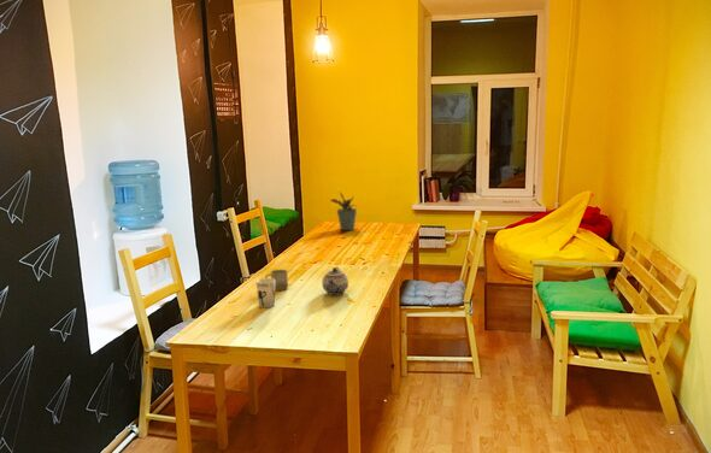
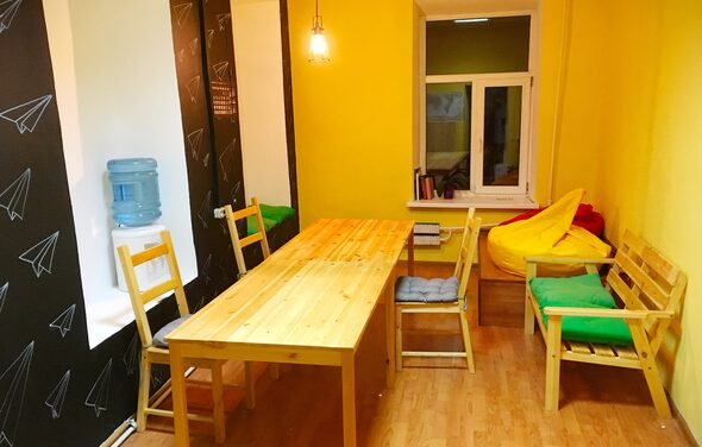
- cup [264,269,289,292]
- cup [254,277,276,308]
- potted plant [329,192,358,231]
- teapot [321,266,349,296]
